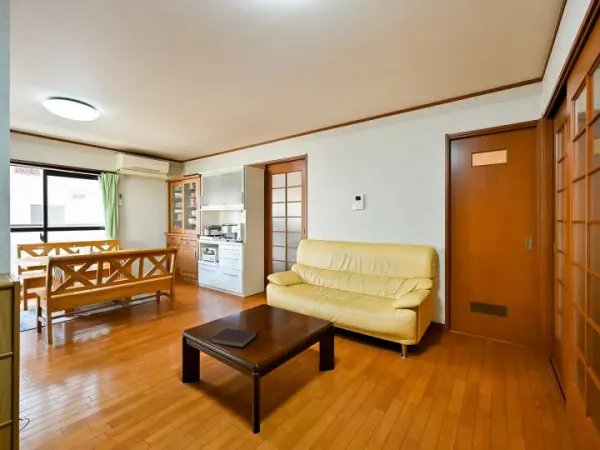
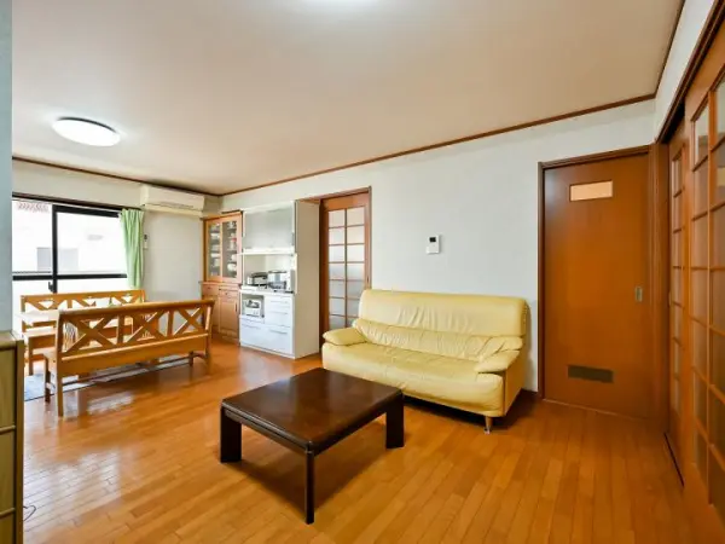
- notebook [209,327,259,349]
